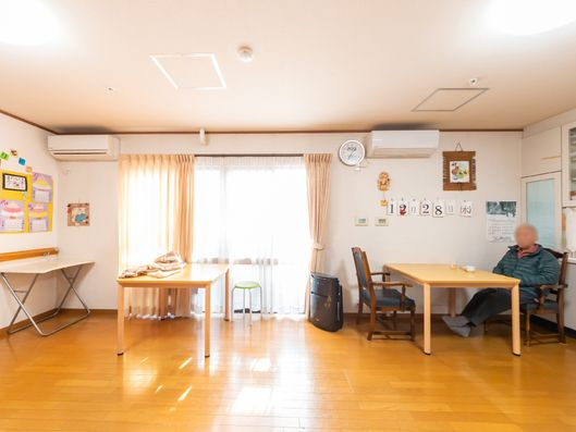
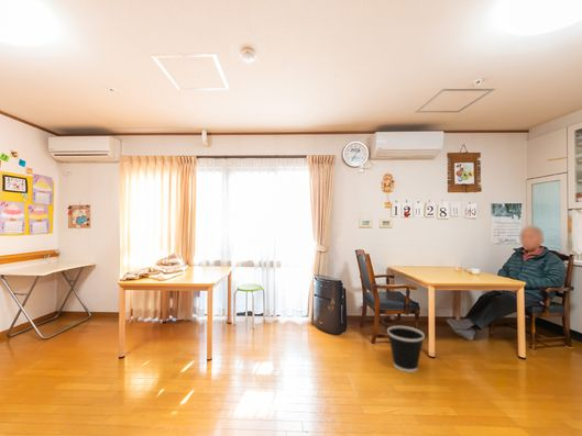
+ wastebasket [386,325,426,373]
